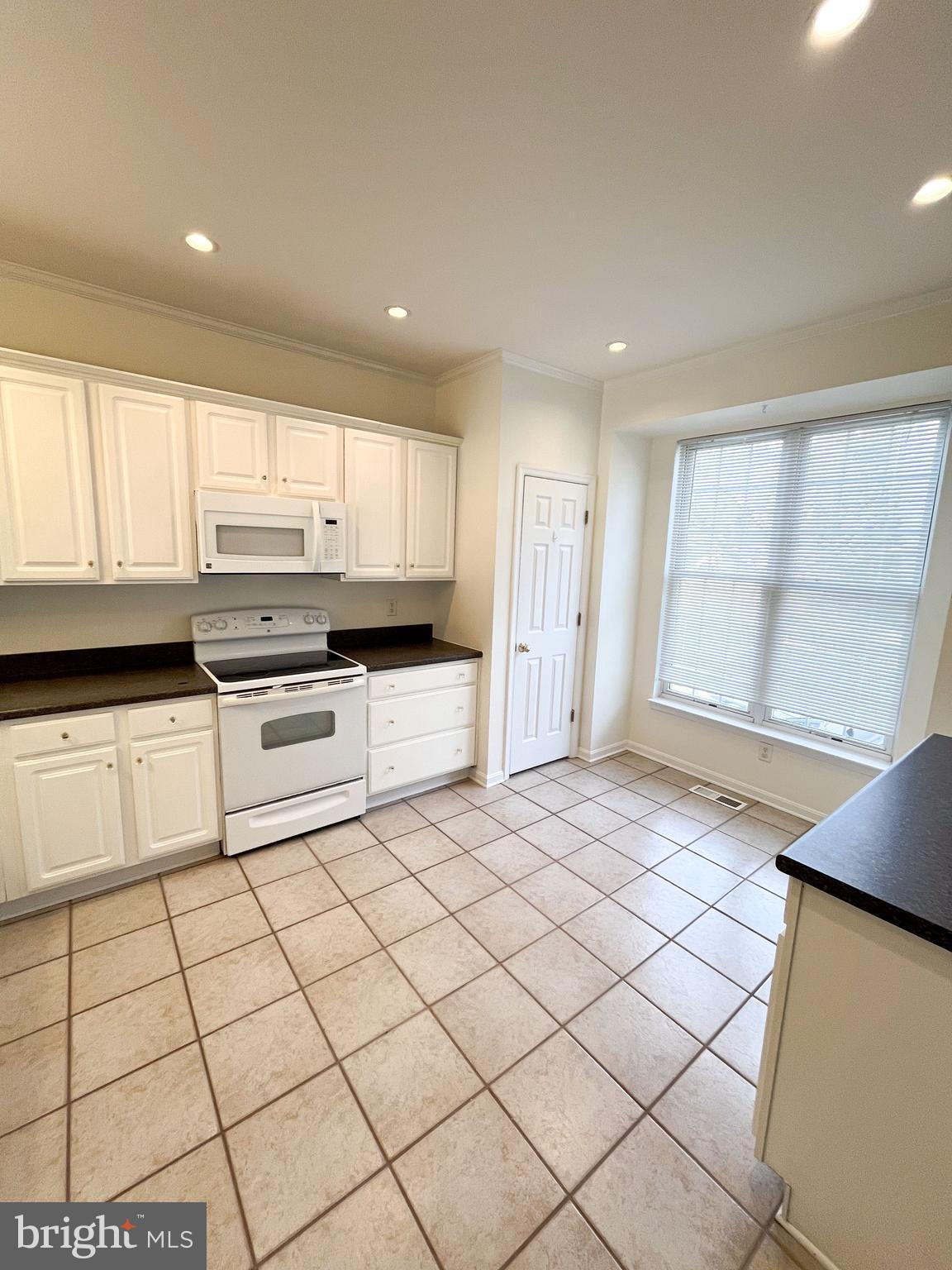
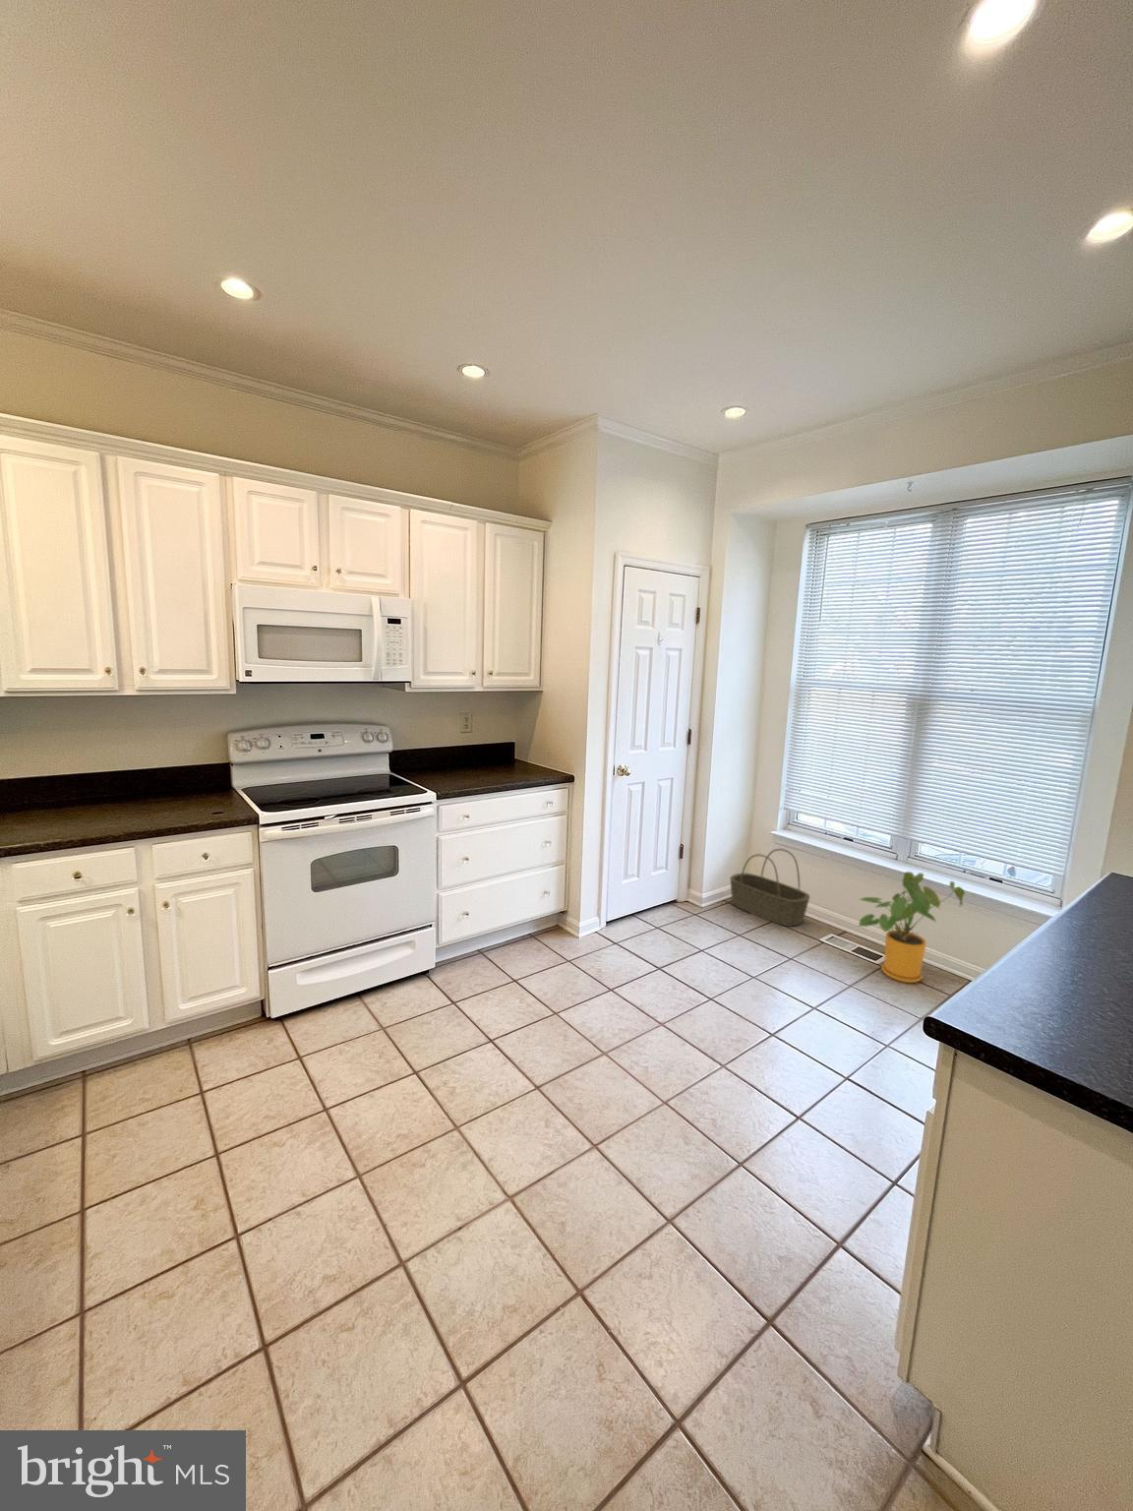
+ basket [728,848,812,928]
+ house plant [857,871,966,984]
